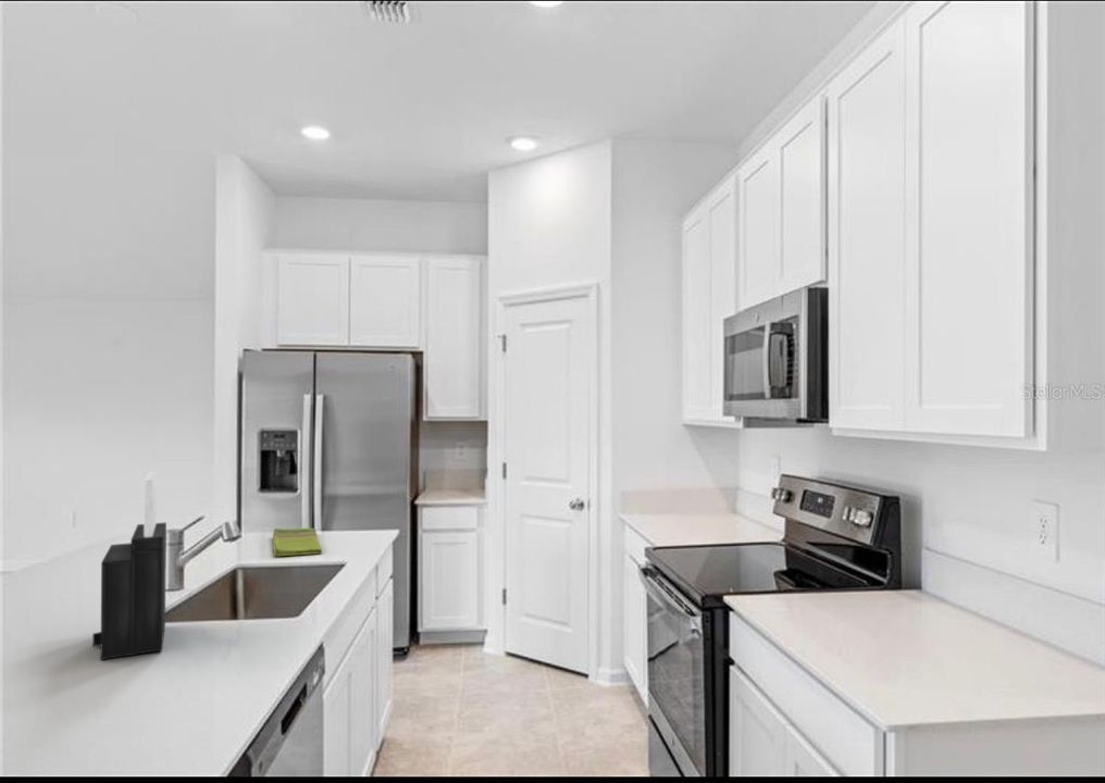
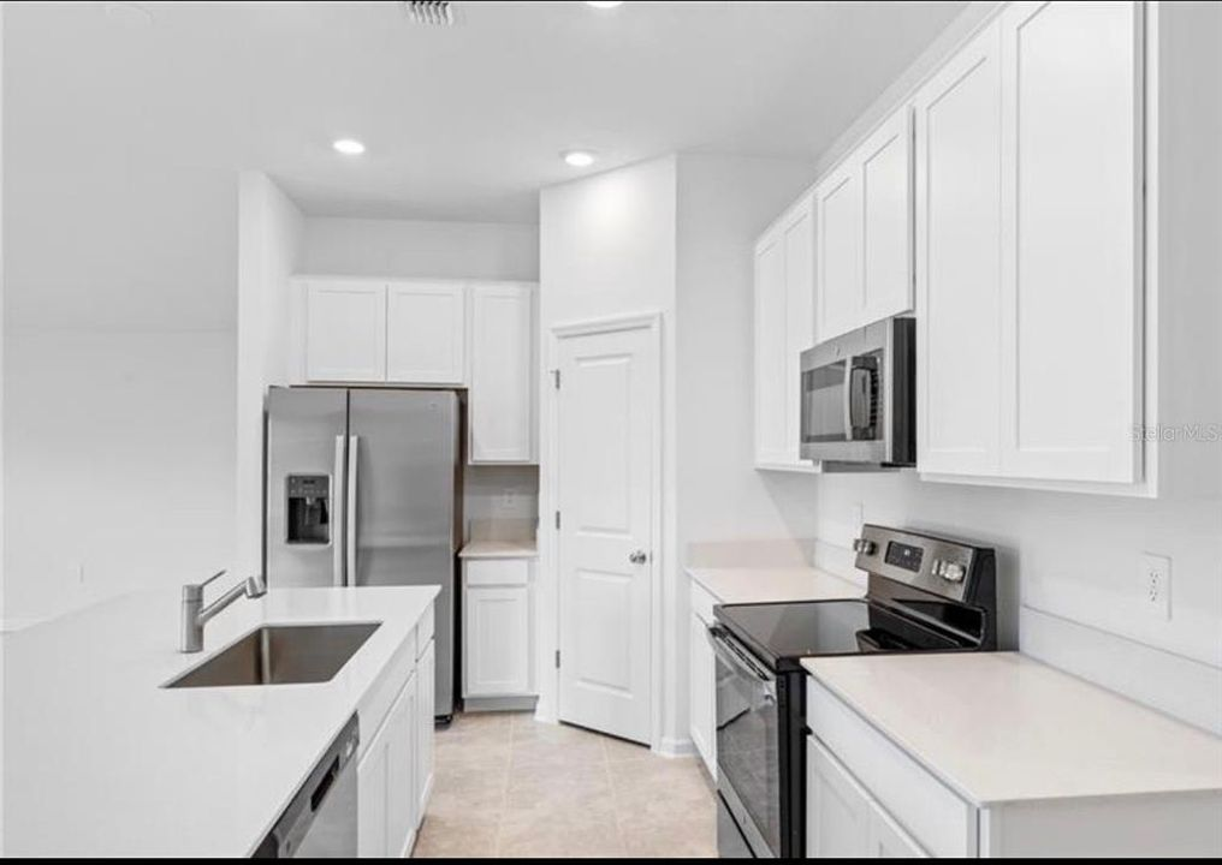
- dish towel [272,527,323,557]
- knife block [91,471,167,661]
